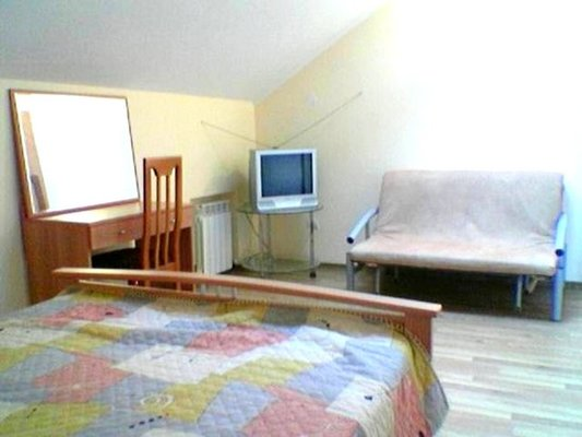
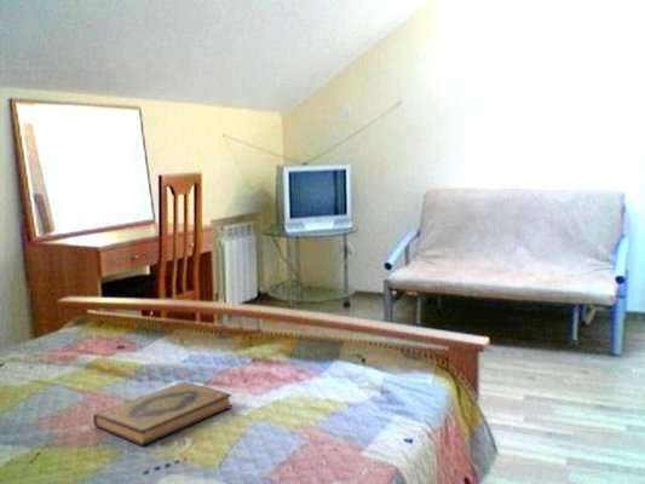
+ hardback book [92,381,234,448]
